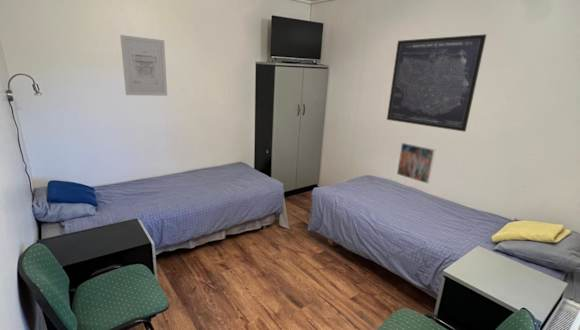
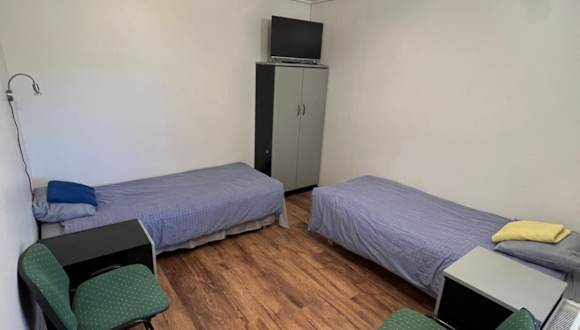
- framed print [396,142,437,185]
- wall art [386,33,487,133]
- wall art [119,34,168,97]
